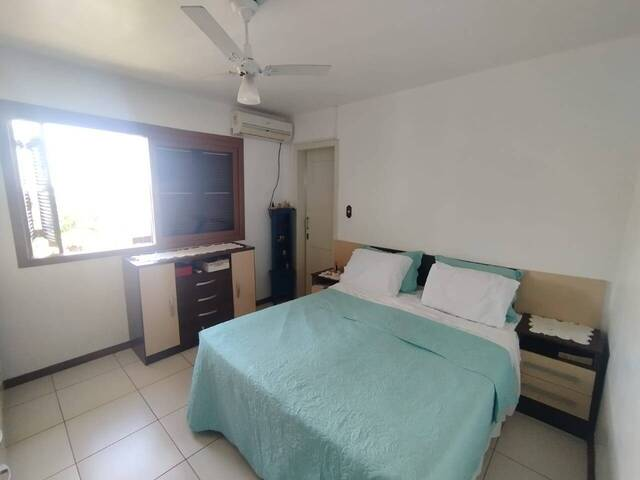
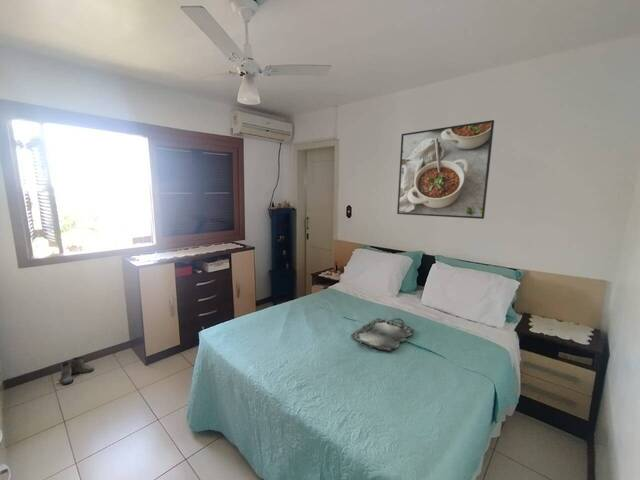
+ boots [60,356,95,385]
+ serving tray [351,317,415,352]
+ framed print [396,119,495,220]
